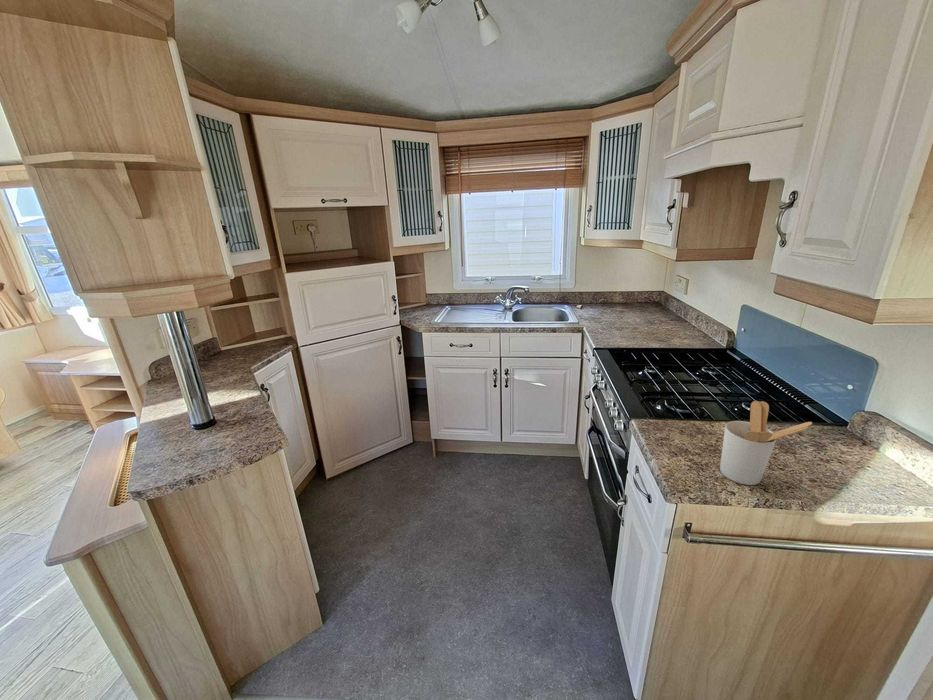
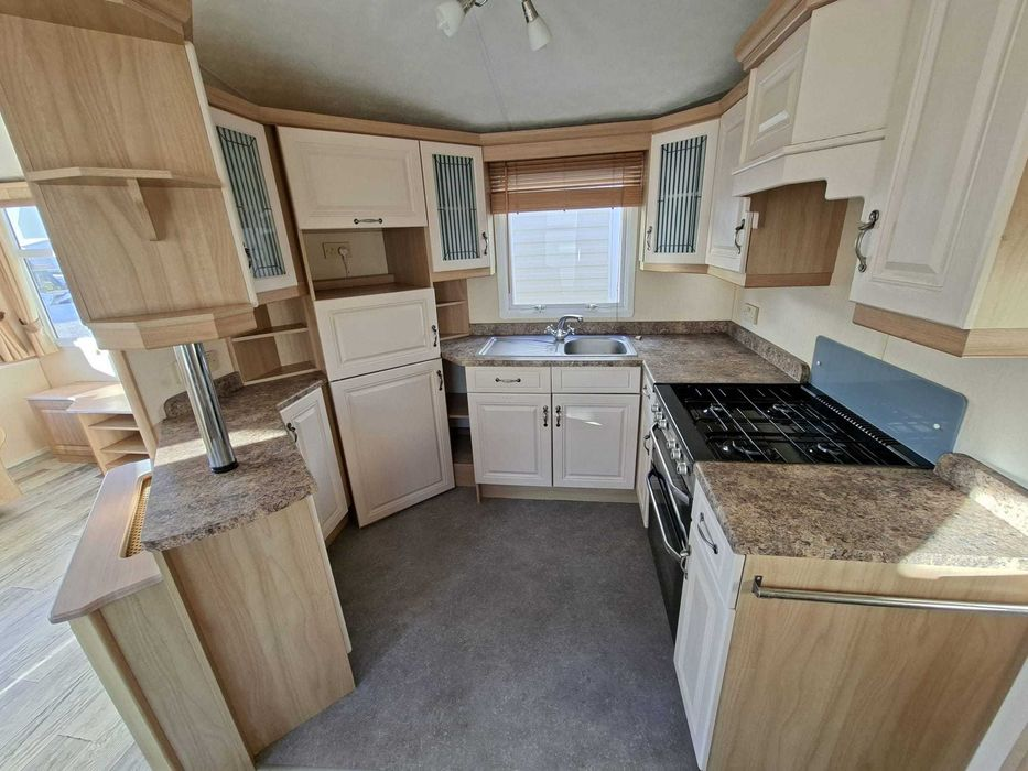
- utensil holder [719,400,813,486]
